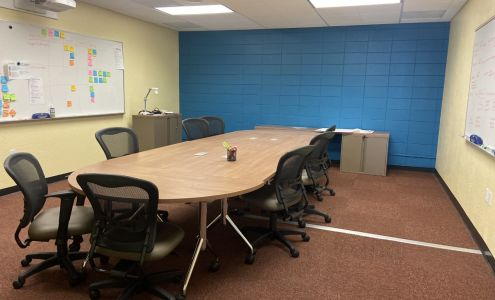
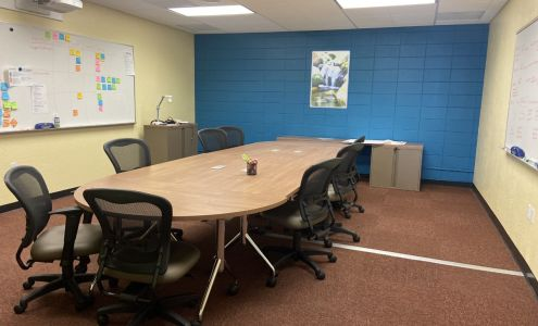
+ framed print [309,50,351,109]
